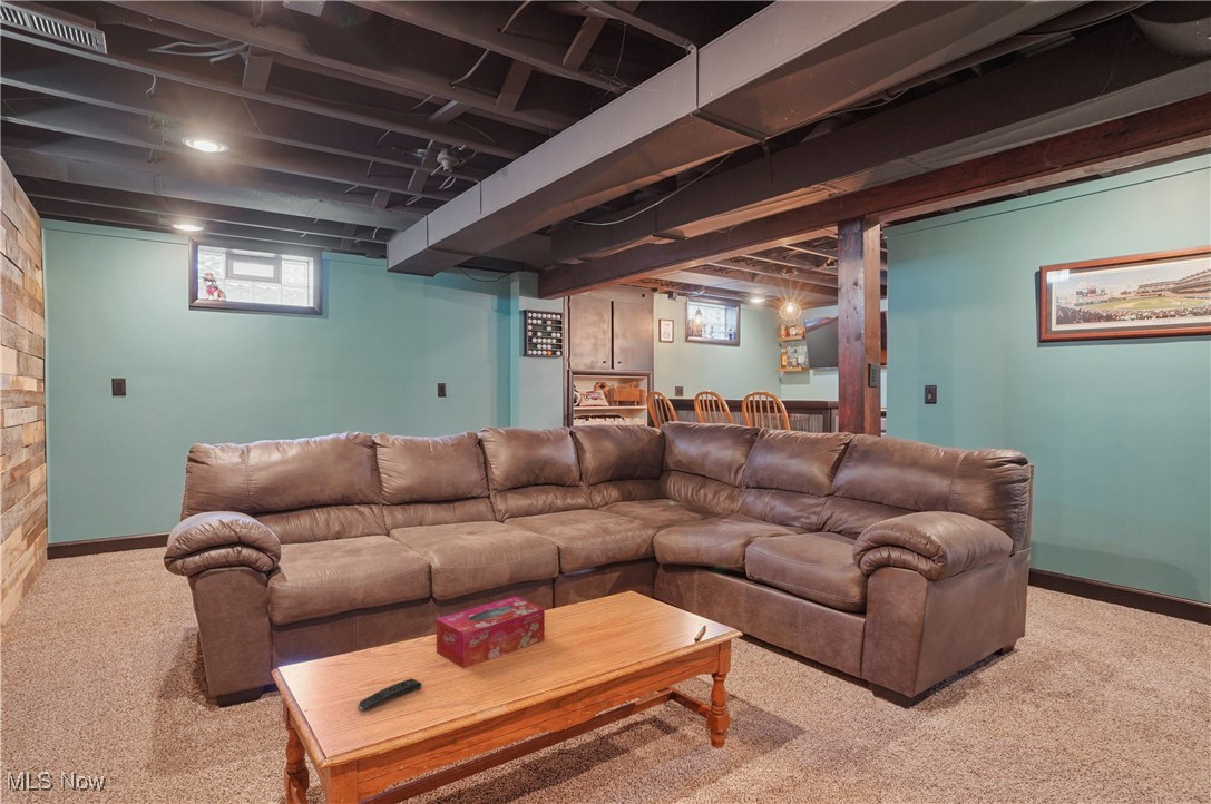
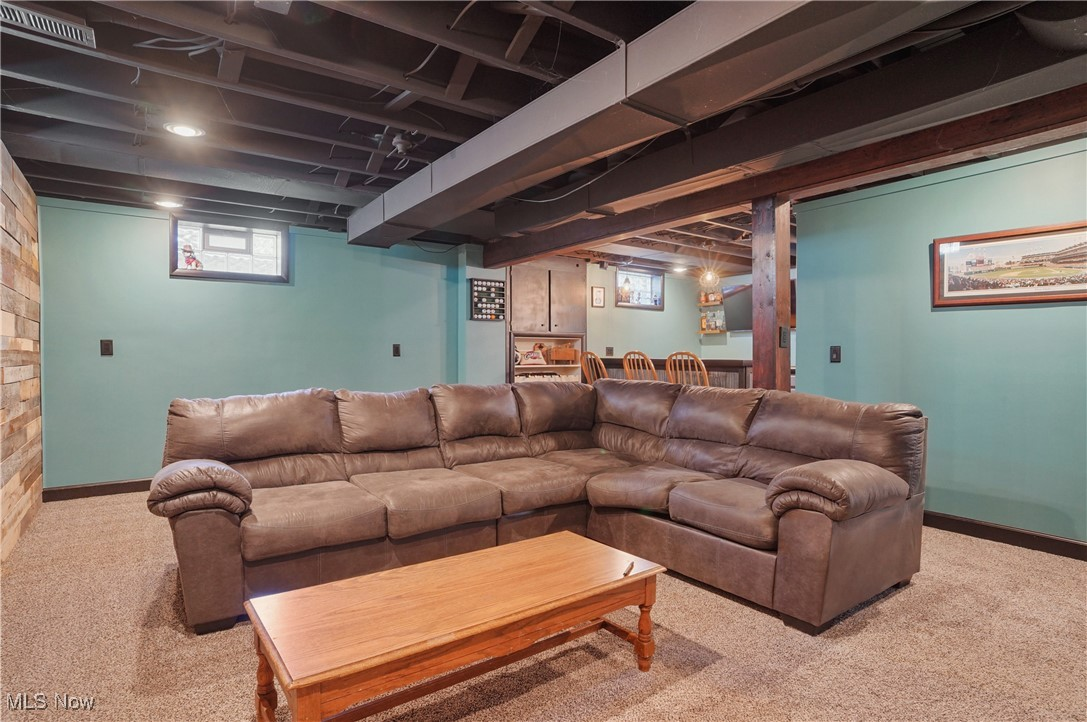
- tissue box [436,596,546,669]
- remote control [357,677,422,712]
